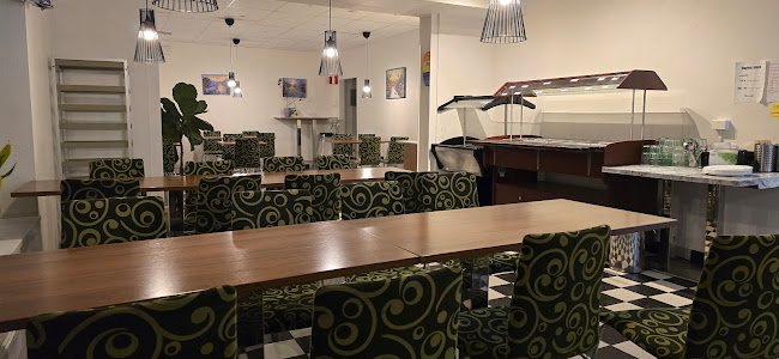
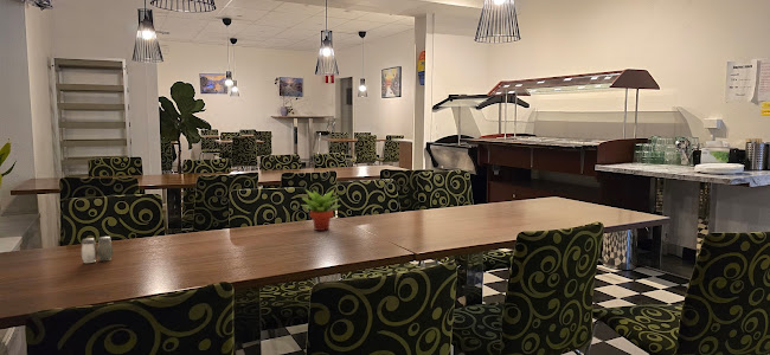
+ salt and pepper shaker [81,235,114,264]
+ succulent plant [300,188,342,232]
